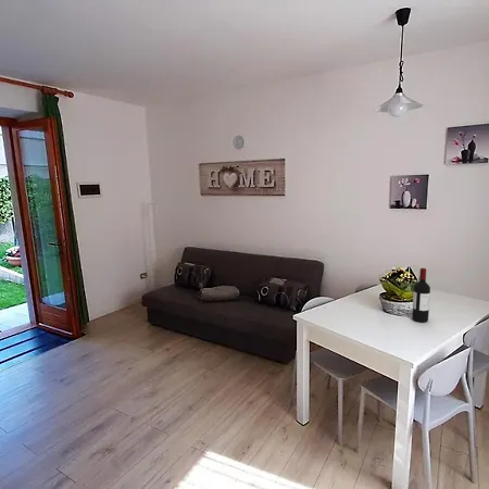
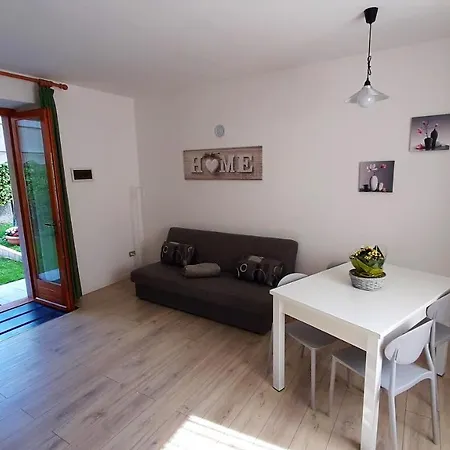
- wine bottle [411,267,431,324]
